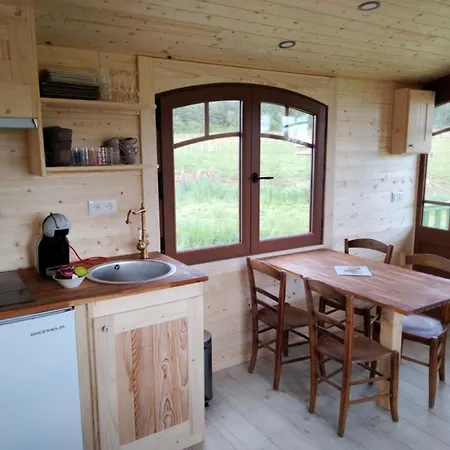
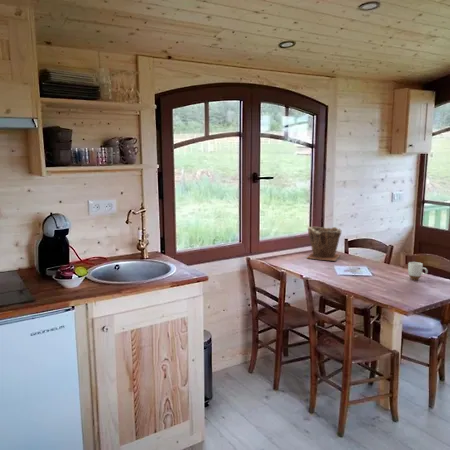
+ mug [407,261,429,281]
+ plant pot [306,226,342,262]
